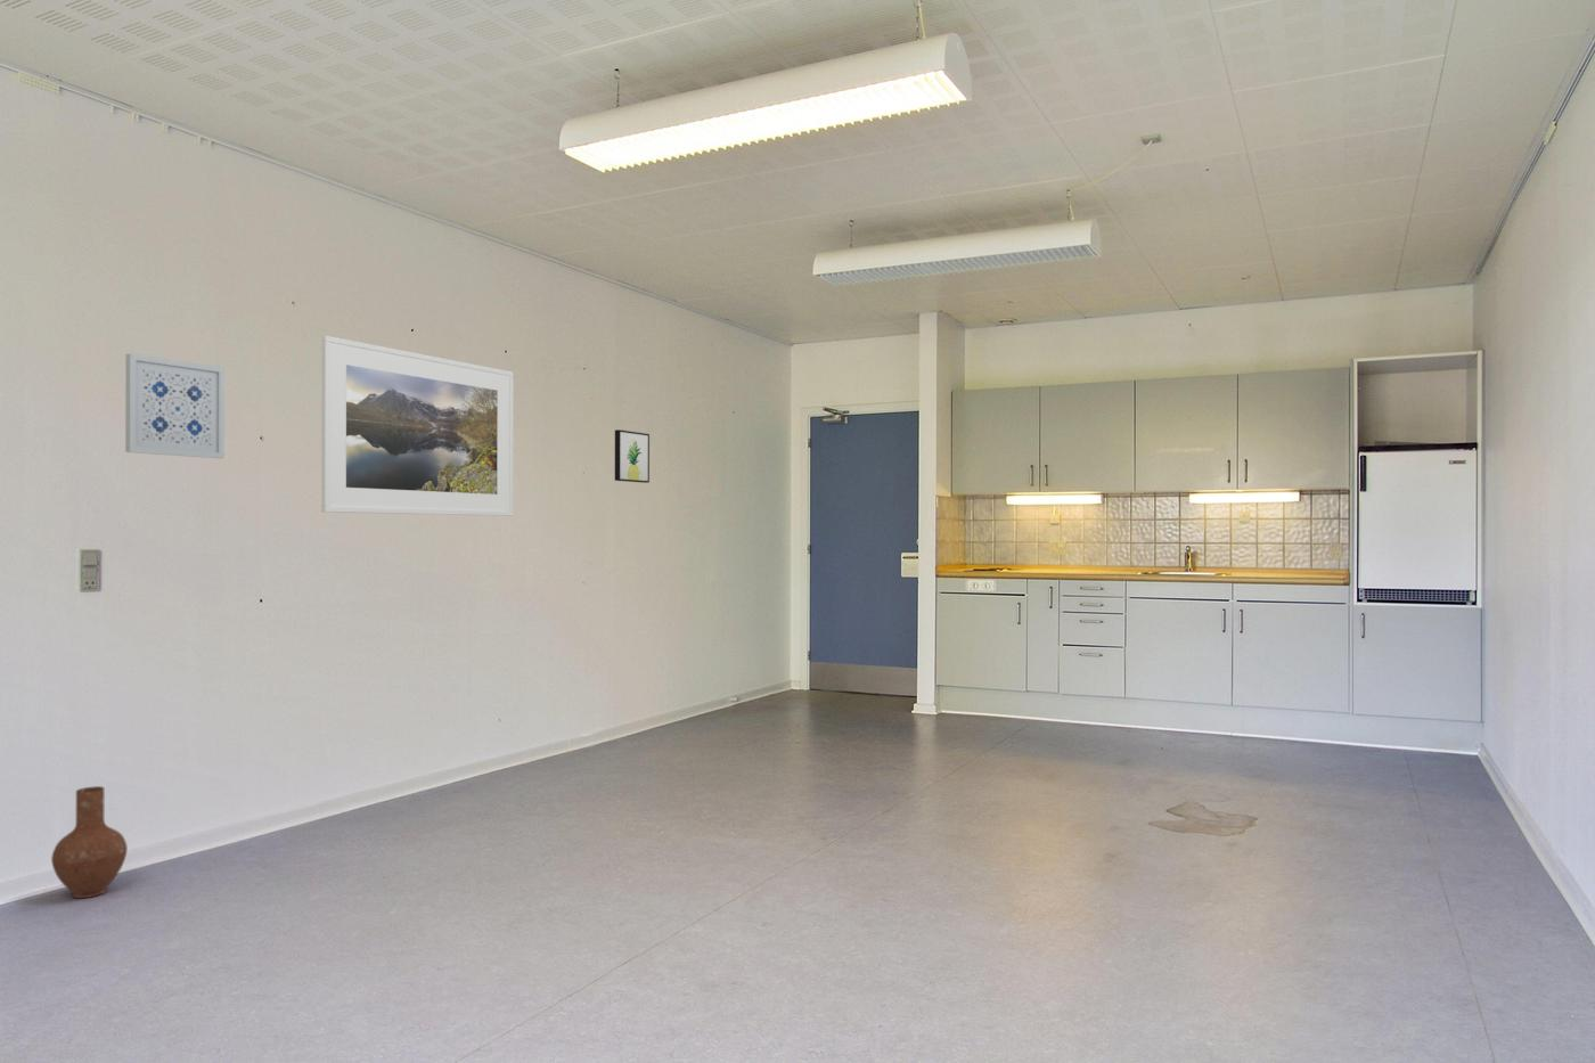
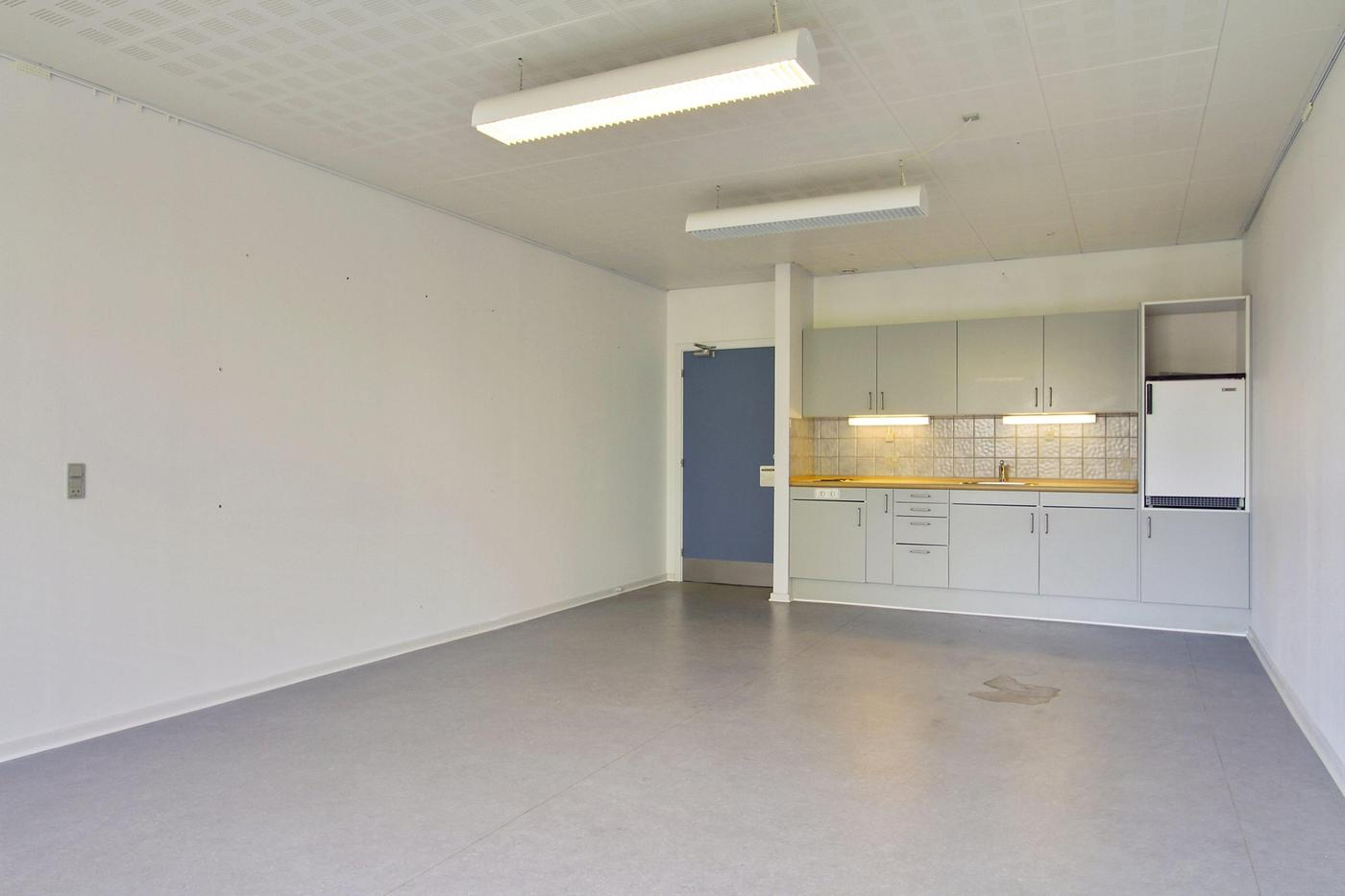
- wall art [125,352,225,459]
- wall art [614,428,651,484]
- vase [50,785,129,899]
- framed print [320,335,515,517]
